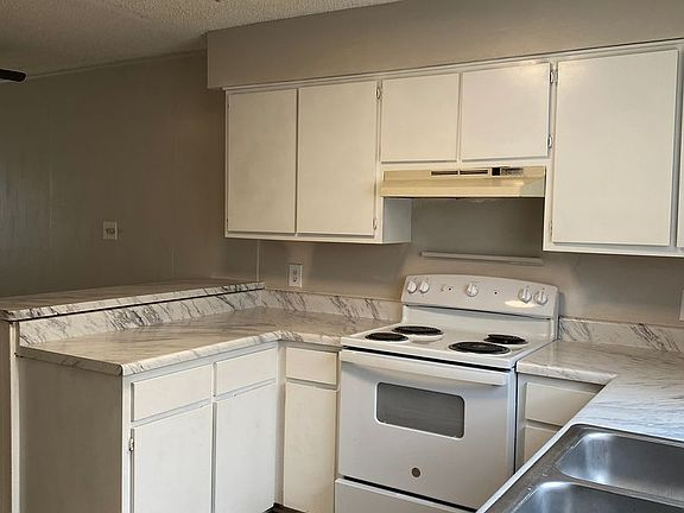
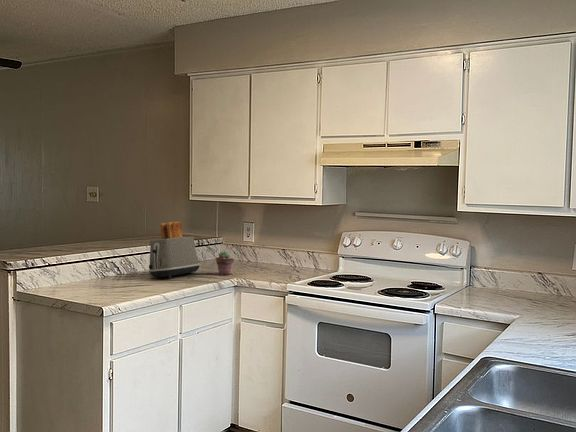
+ potted succulent [215,250,235,276]
+ toaster [148,221,201,279]
